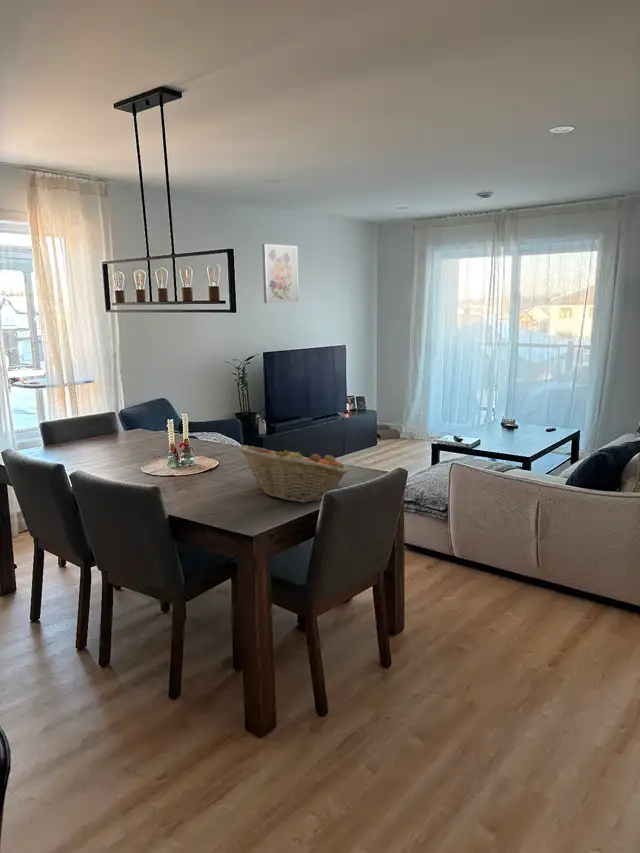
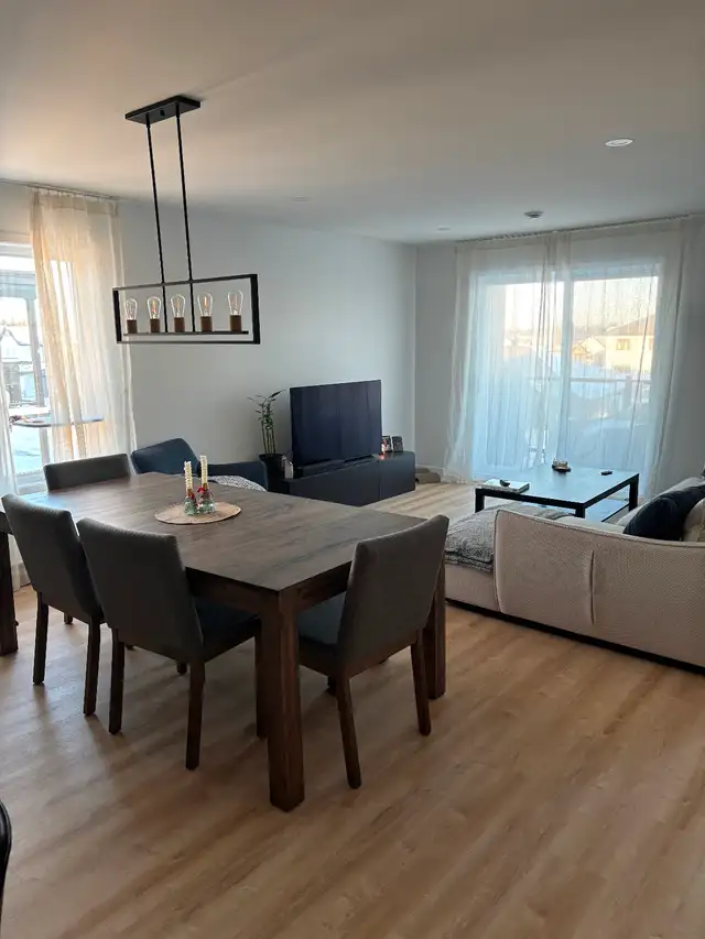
- wall art [261,243,299,304]
- fruit basket [237,444,350,504]
